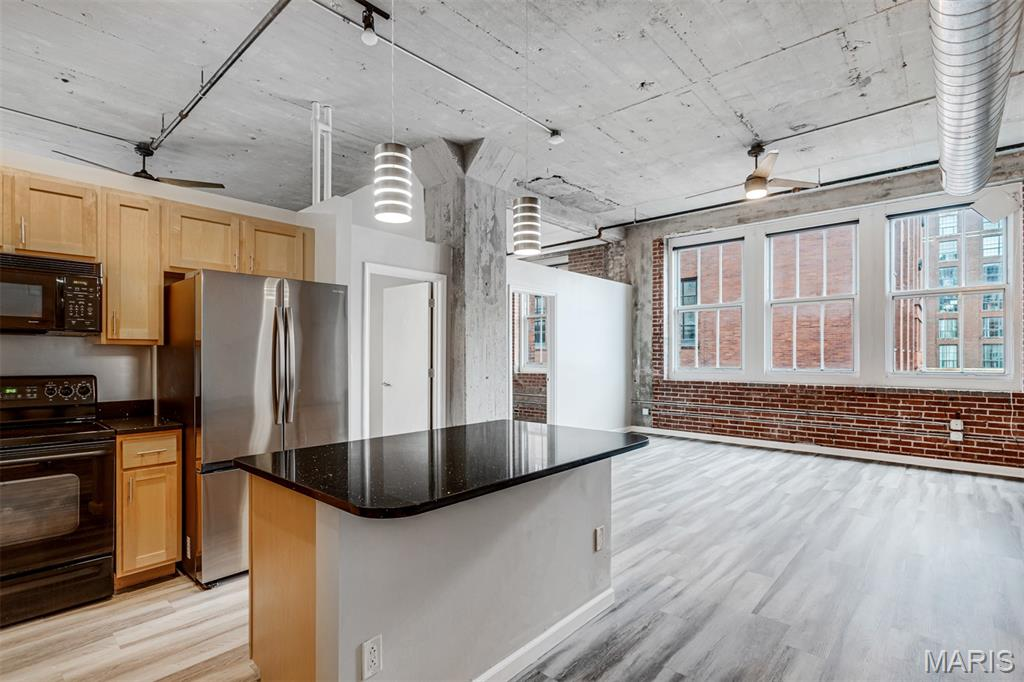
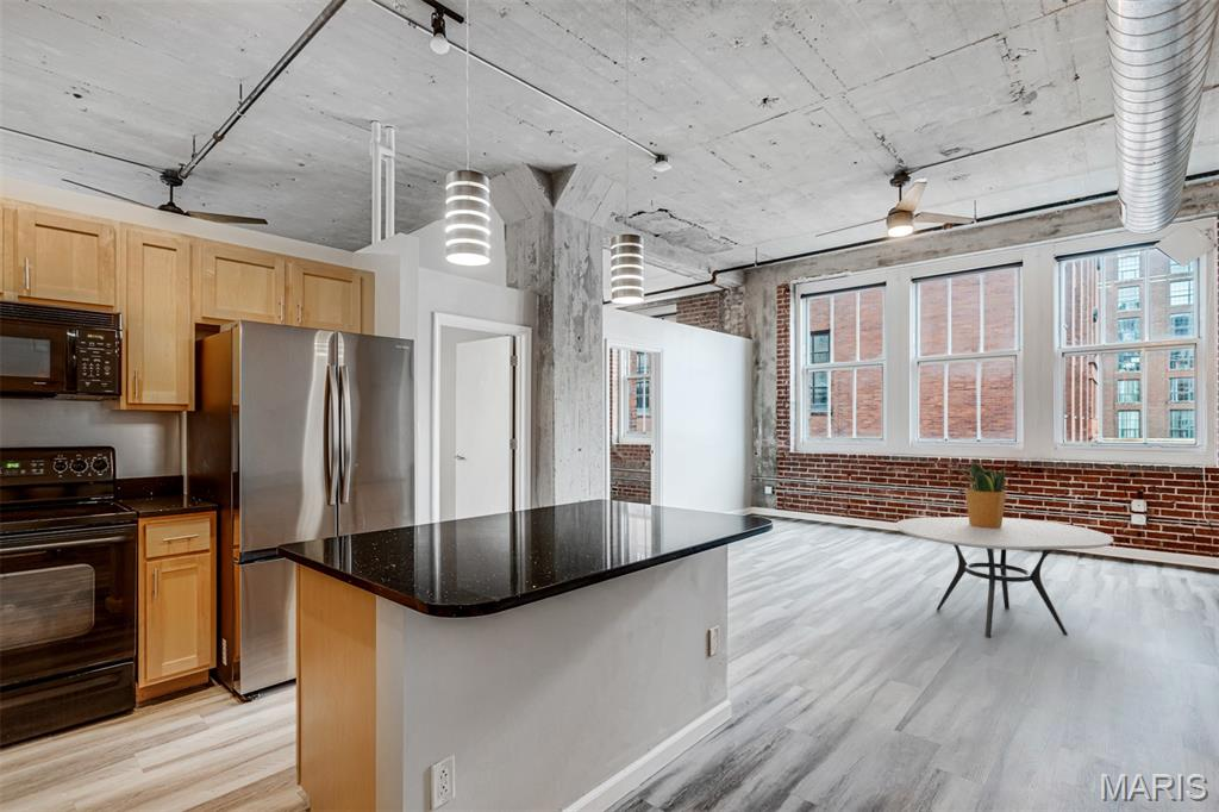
+ dining table [894,516,1114,638]
+ potted plant [951,461,1012,529]
